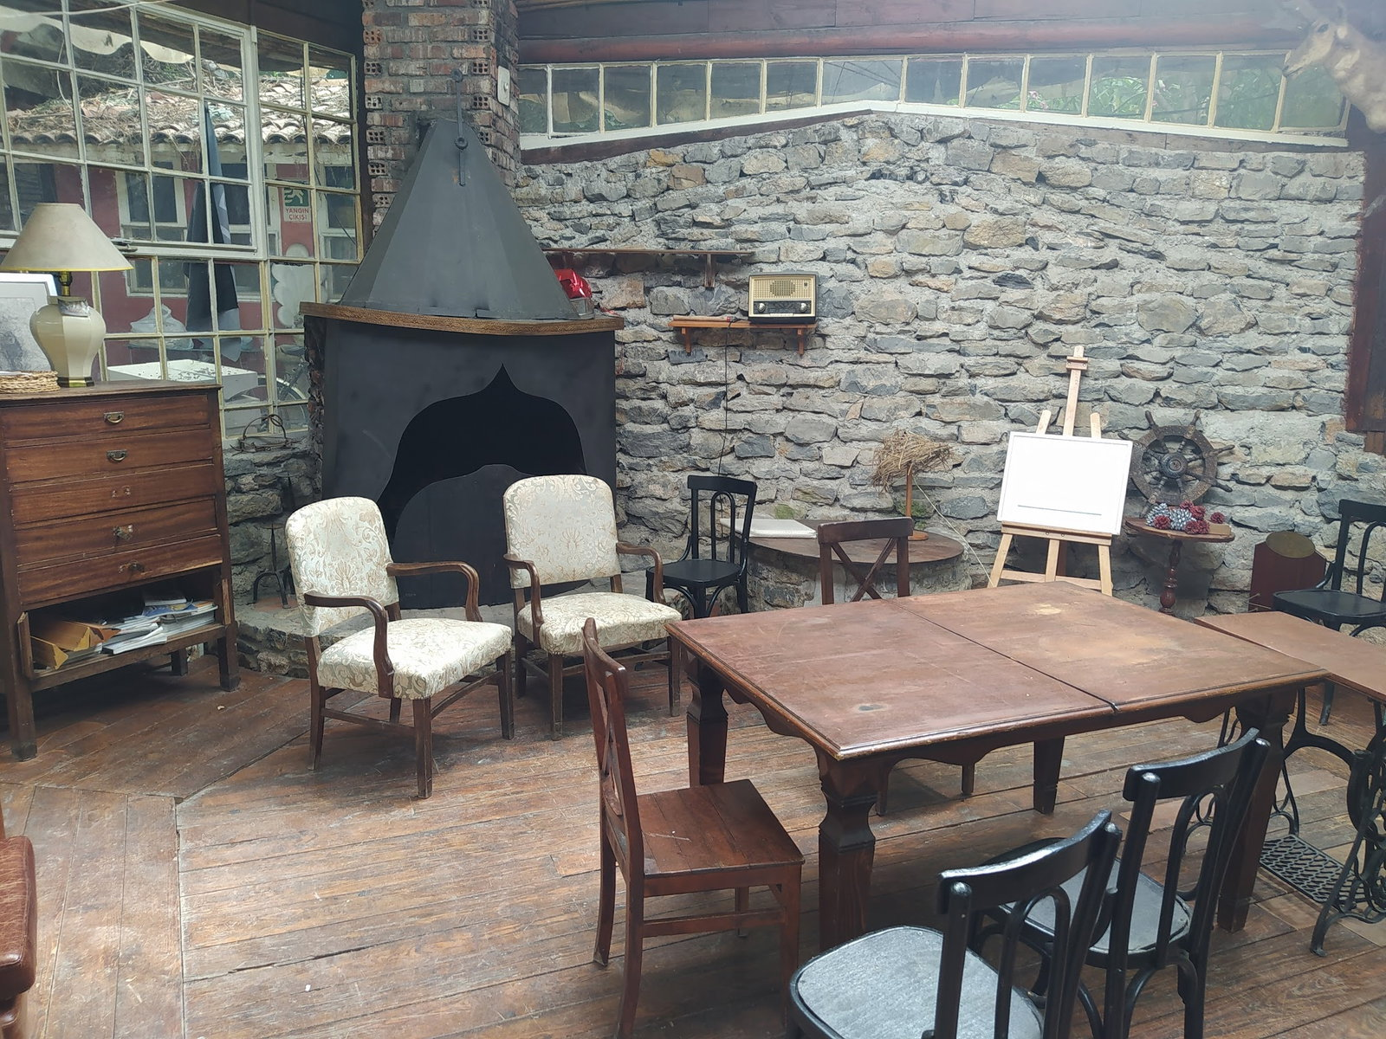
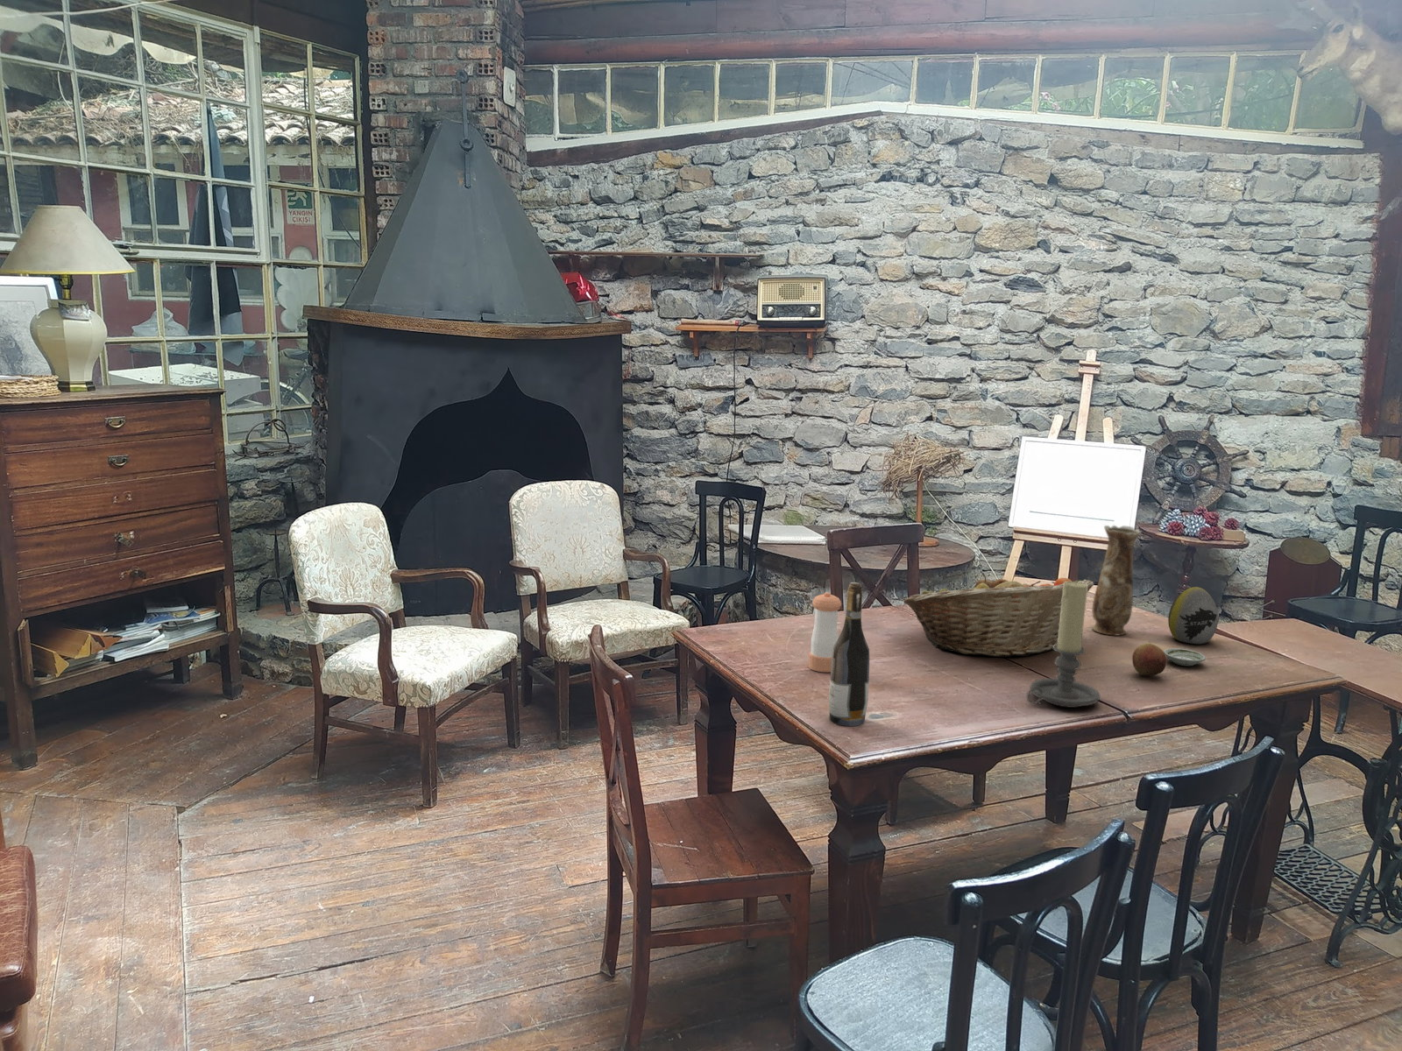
+ apple [1132,643,1168,677]
+ vase [1092,524,1143,636]
+ wine bottle [828,582,870,726]
+ fruit basket [903,572,1094,658]
+ decorative egg [1167,586,1219,645]
+ saucer [1162,647,1207,667]
+ candle holder [1026,580,1101,709]
+ pepper shaker [808,592,842,672]
